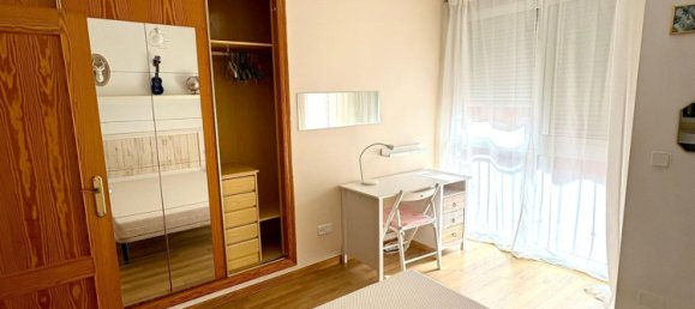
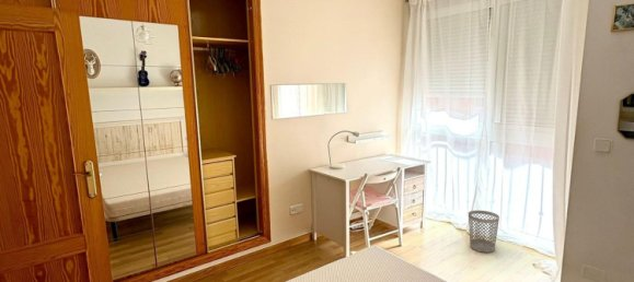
+ wastebasket [468,209,500,254]
